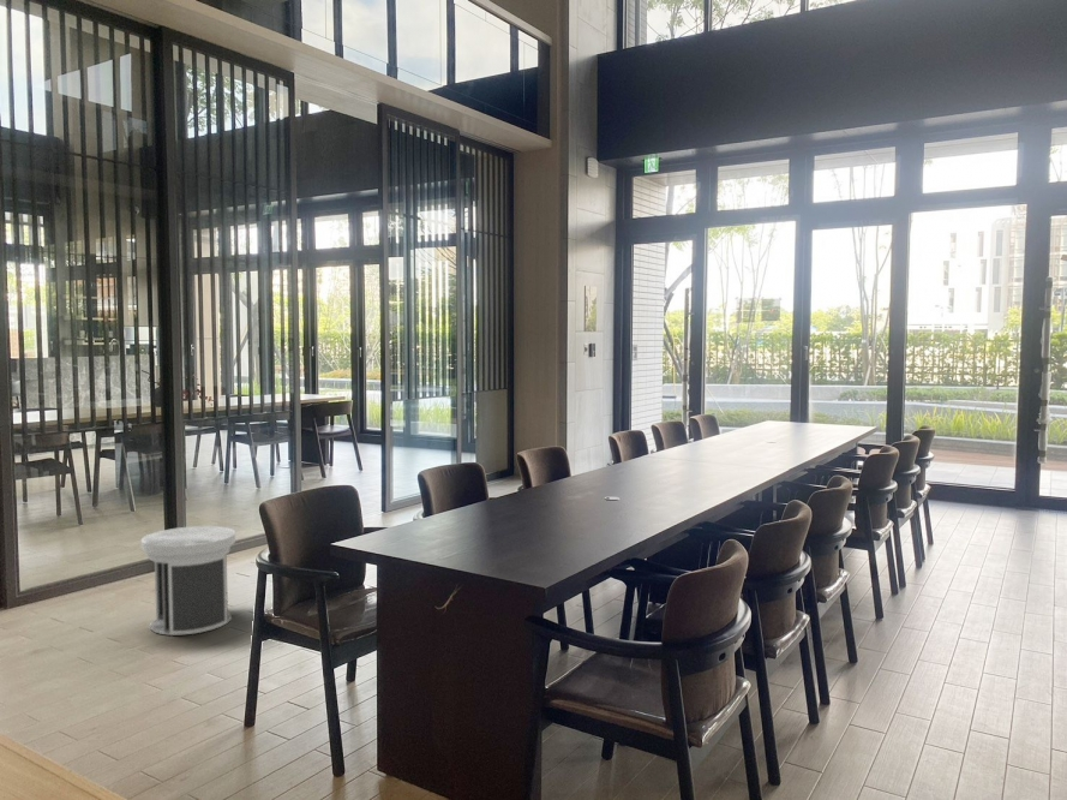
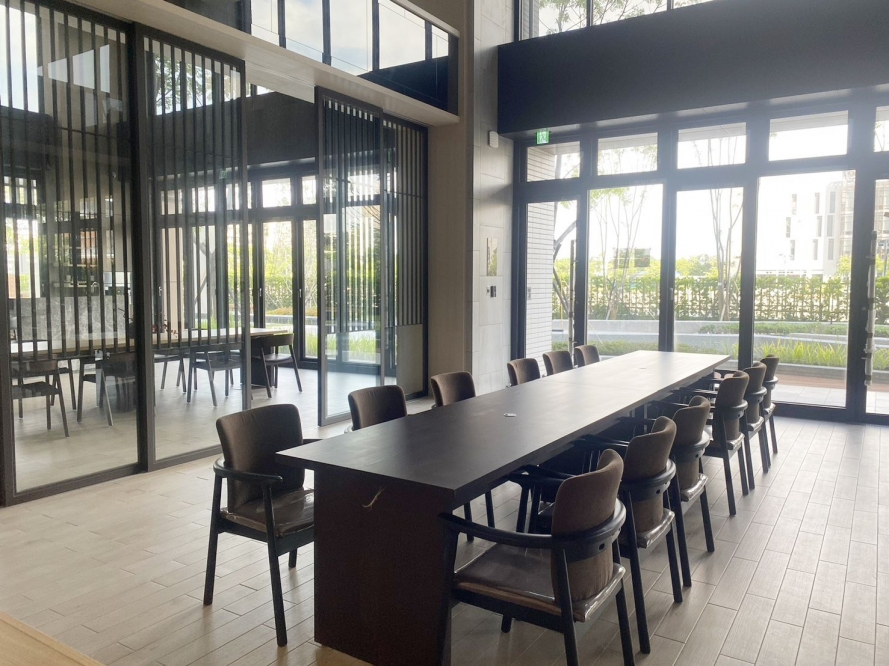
- revolving door [140,525,236,637]
